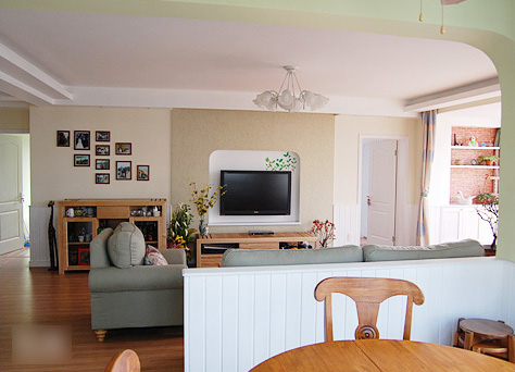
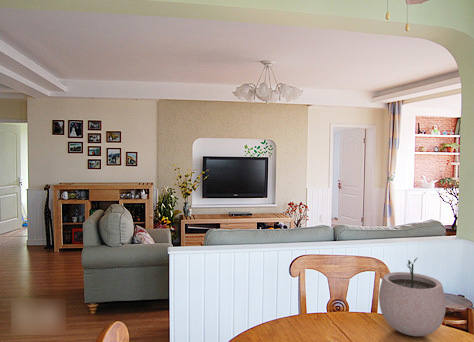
+ plant pot [378,256,447,337]
